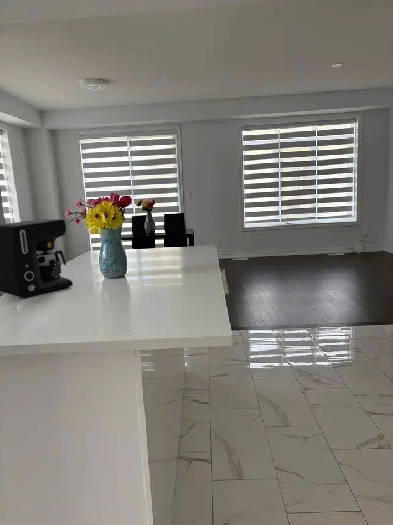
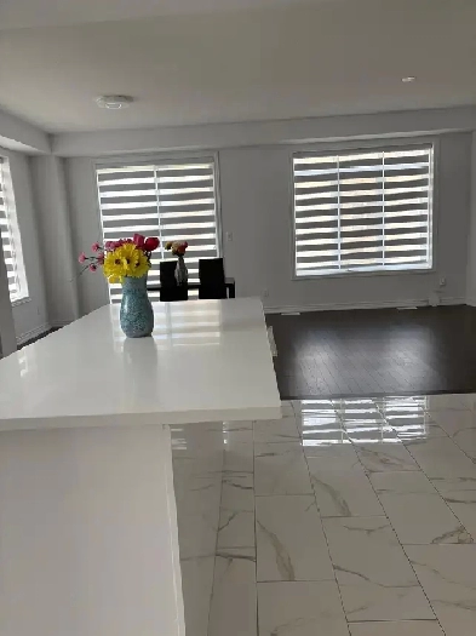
- coffee maker [0,218,74,299]
